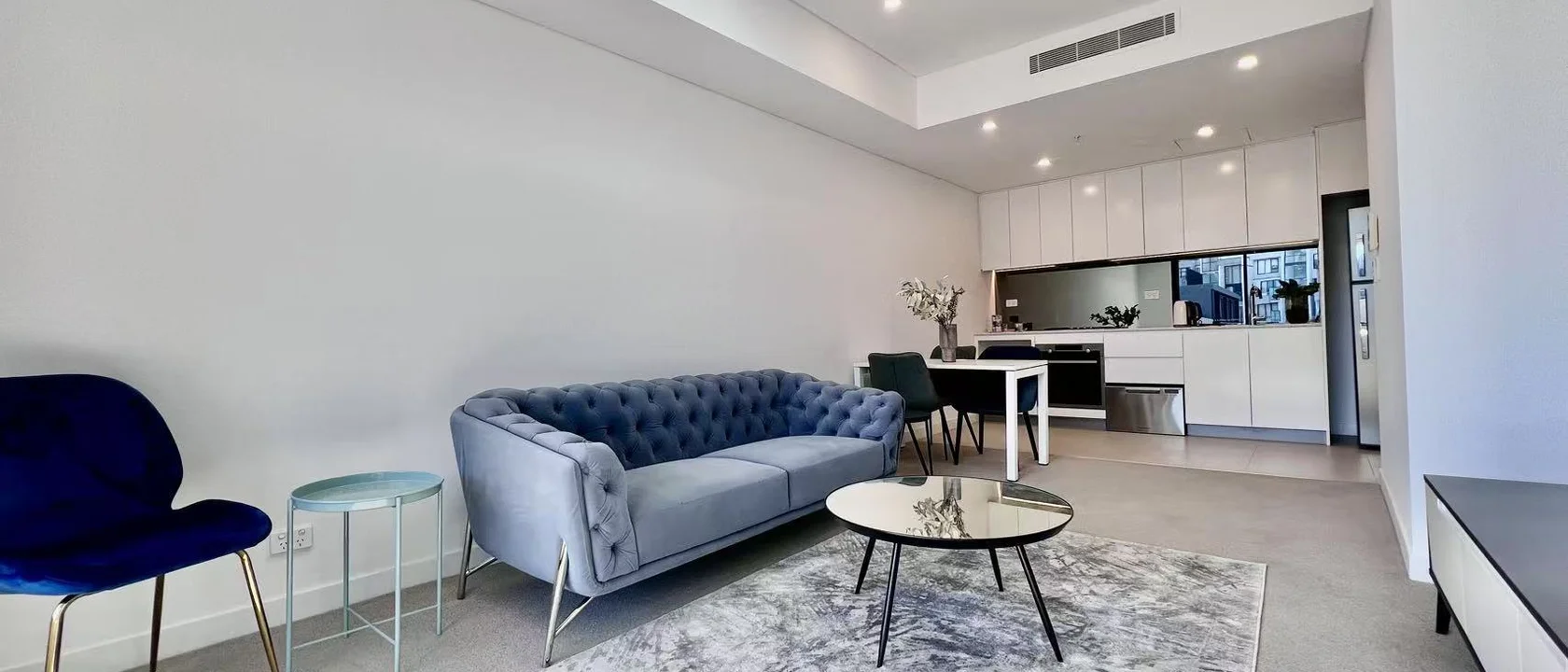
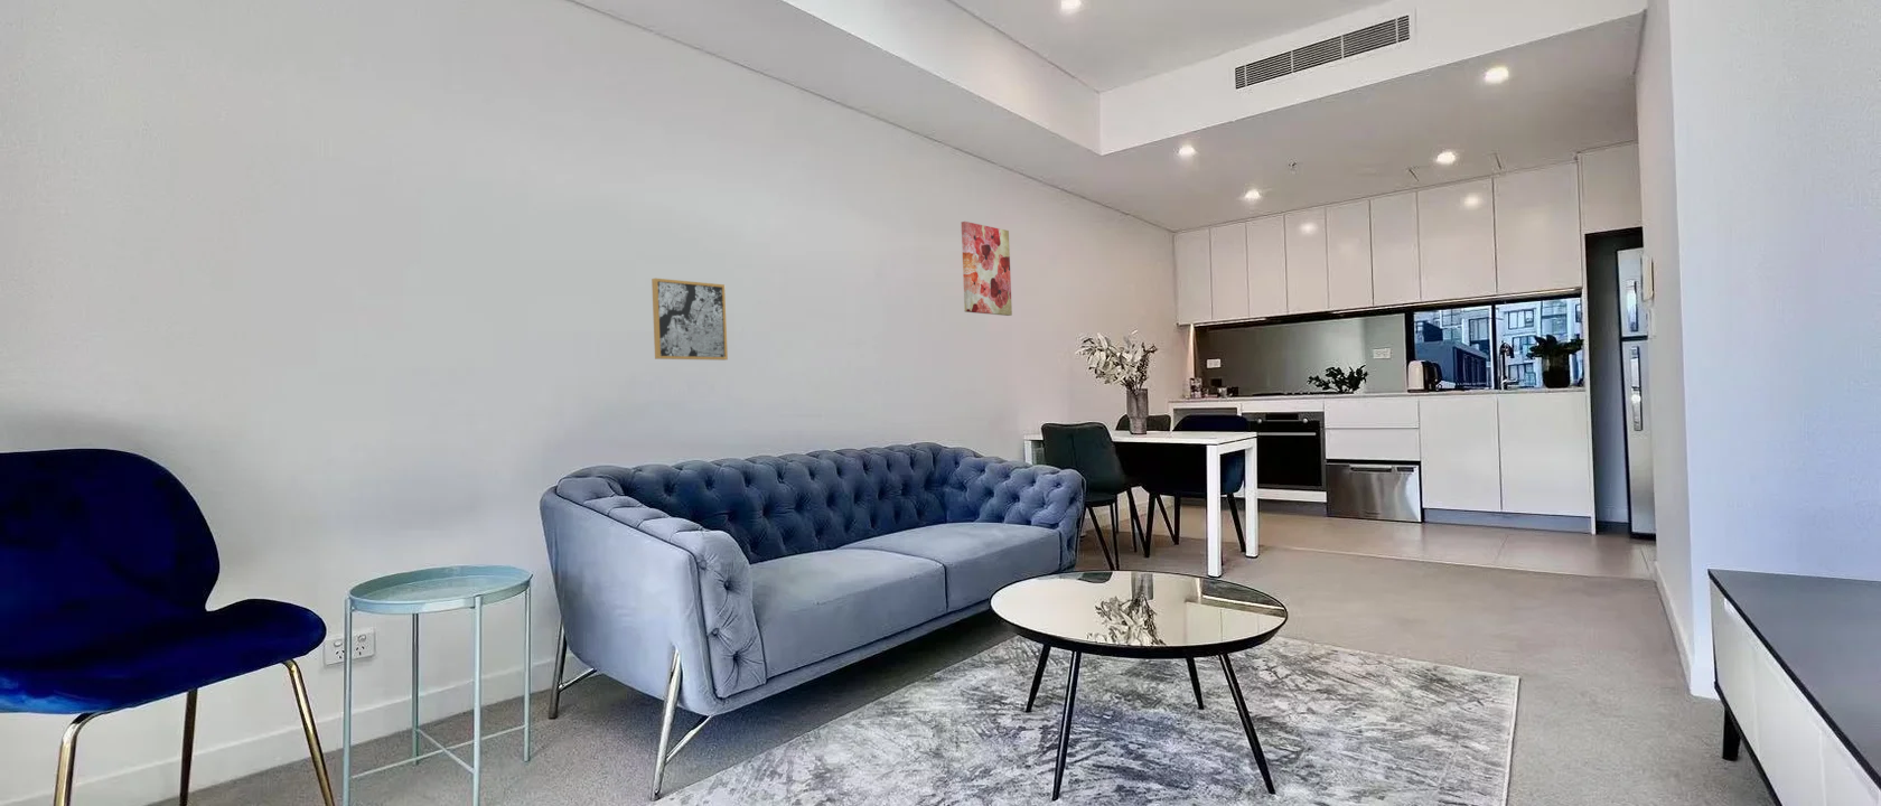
+ wall art [961,221,1014,317]
+ wall art [650,277,729,361]
